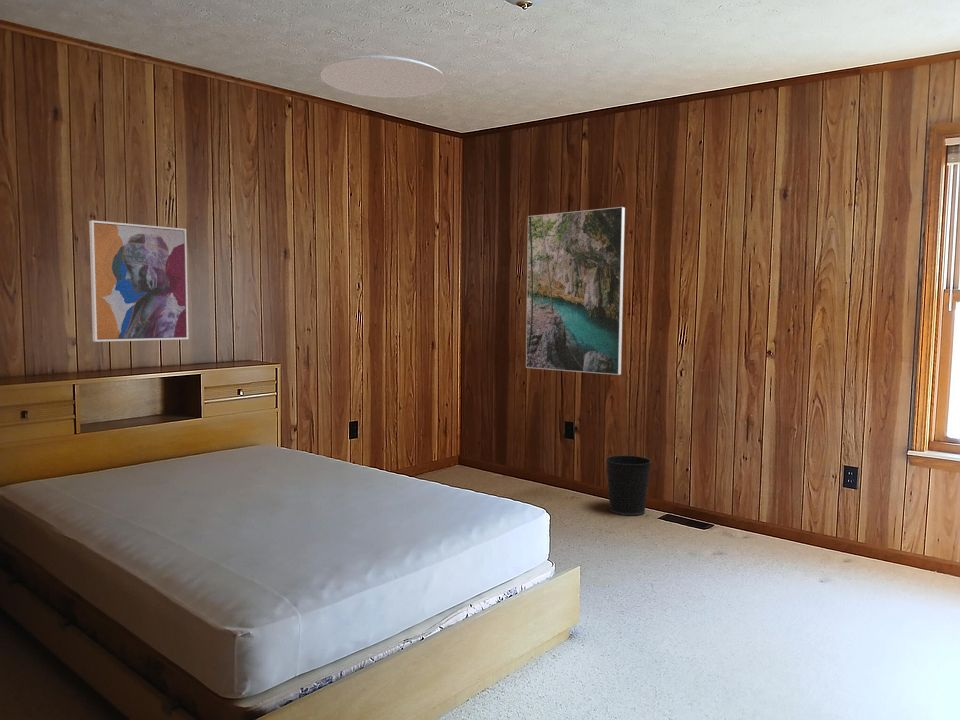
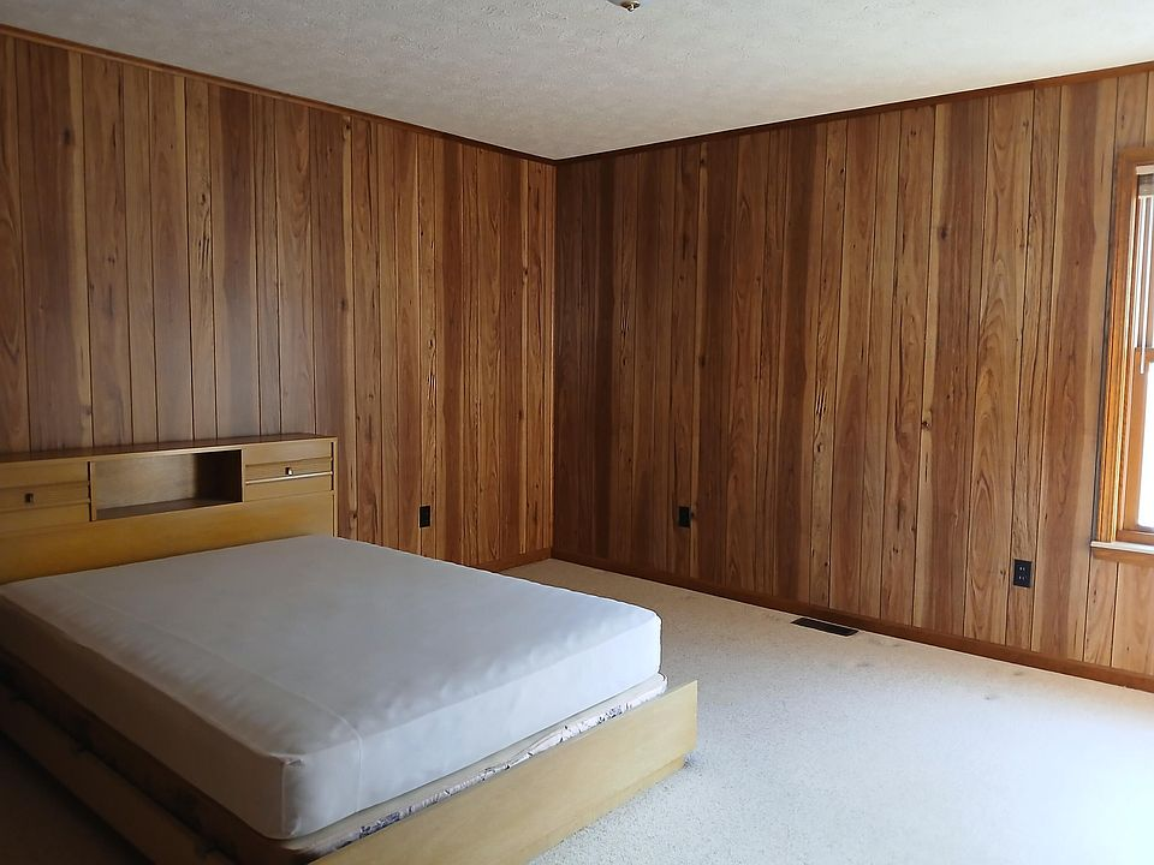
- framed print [525,206,626,376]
- wall art [88,219,190,343]
- ceiling lamp [320,54,448,99]
- wastebasket [605,454,652,516]
